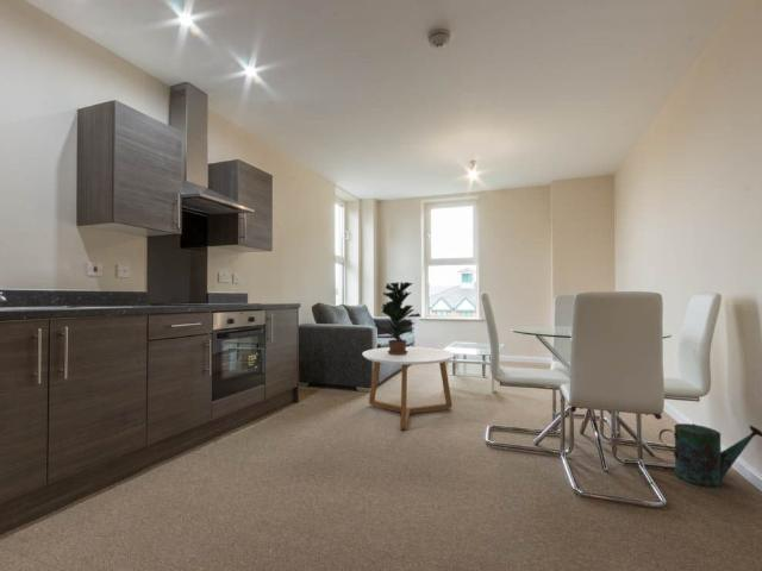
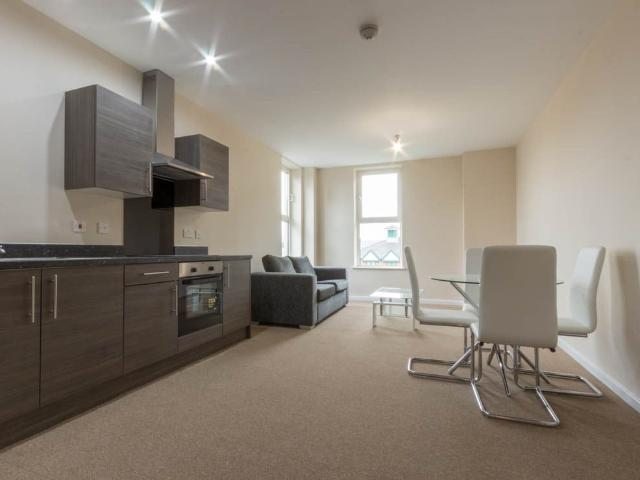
- potted plant [375,281,421,356]
- watering can [658,422,762,489]
- coffee table [361,346,456,431]
